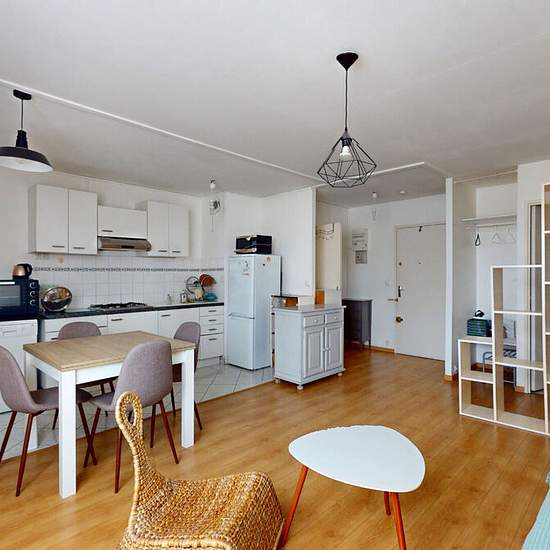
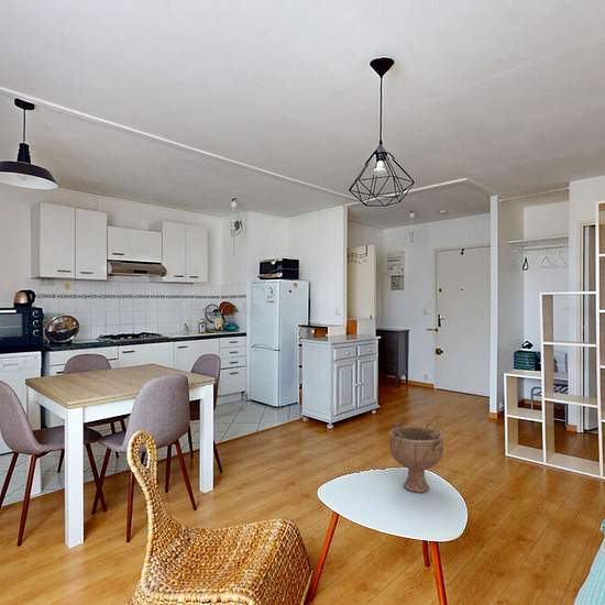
+ decorative bowl [388,418,444,494]
